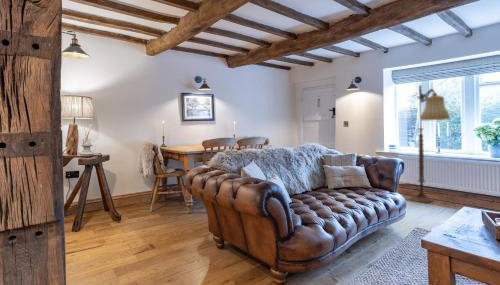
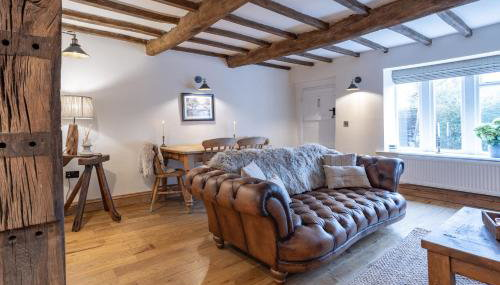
- floor lamp [409,84,451,204]
